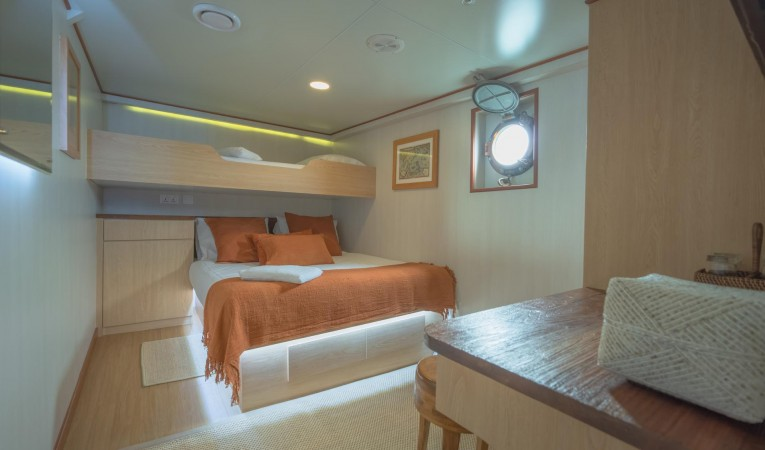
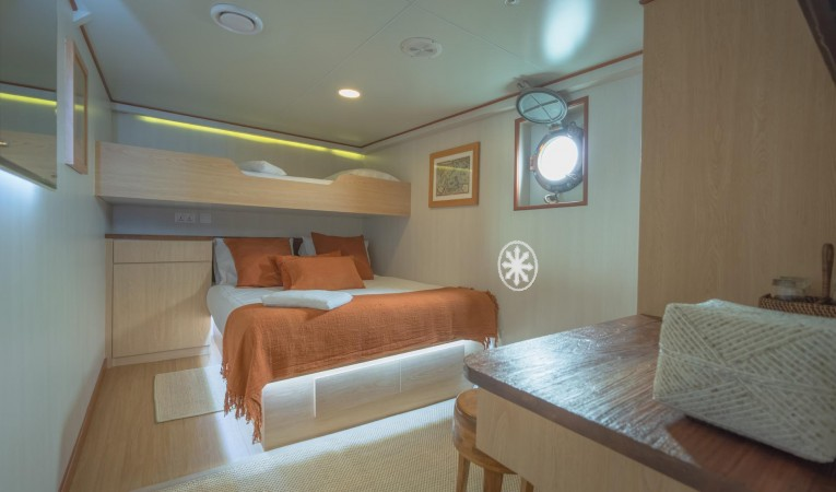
+ medallion [497,239,539,292]
